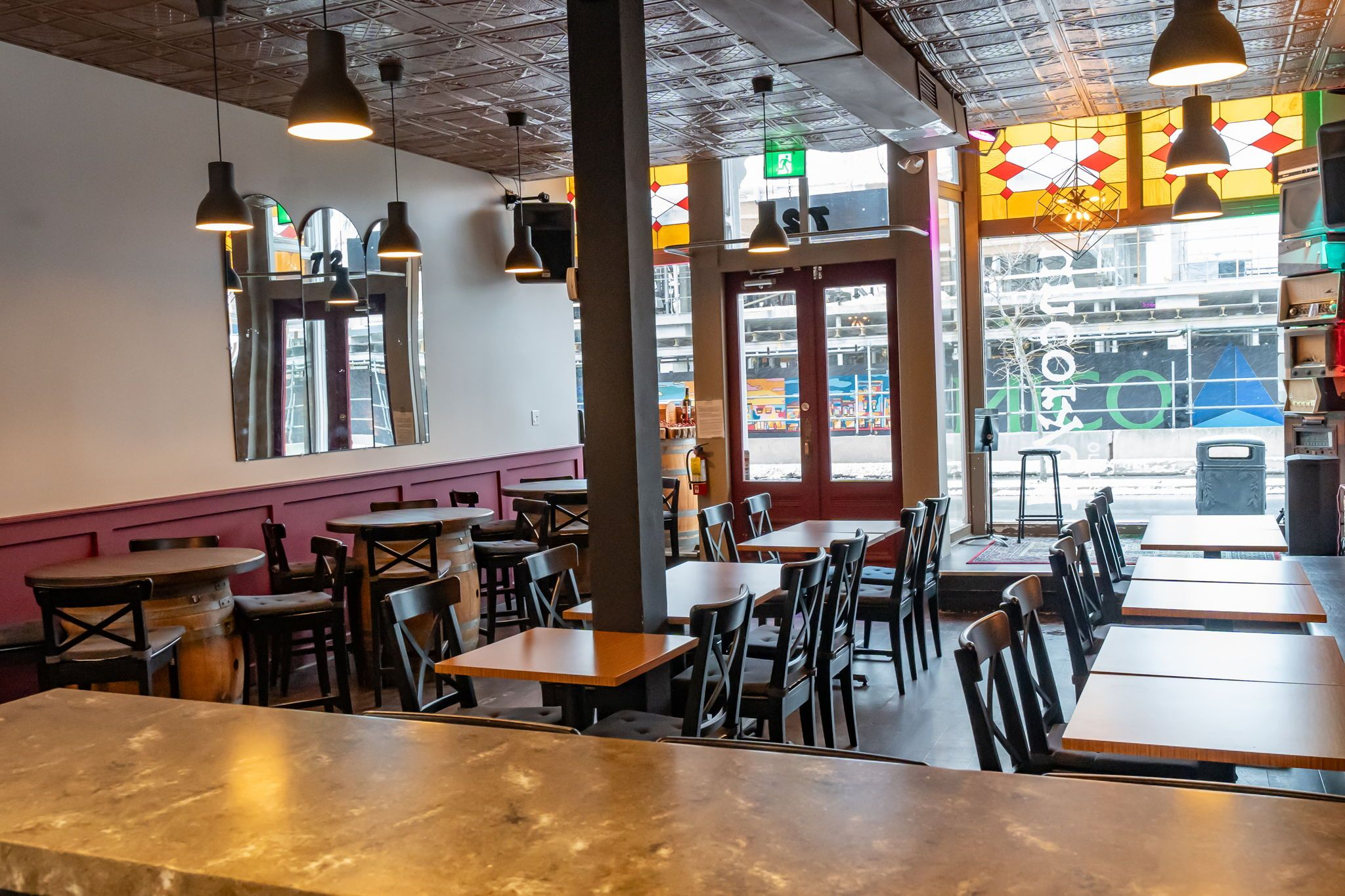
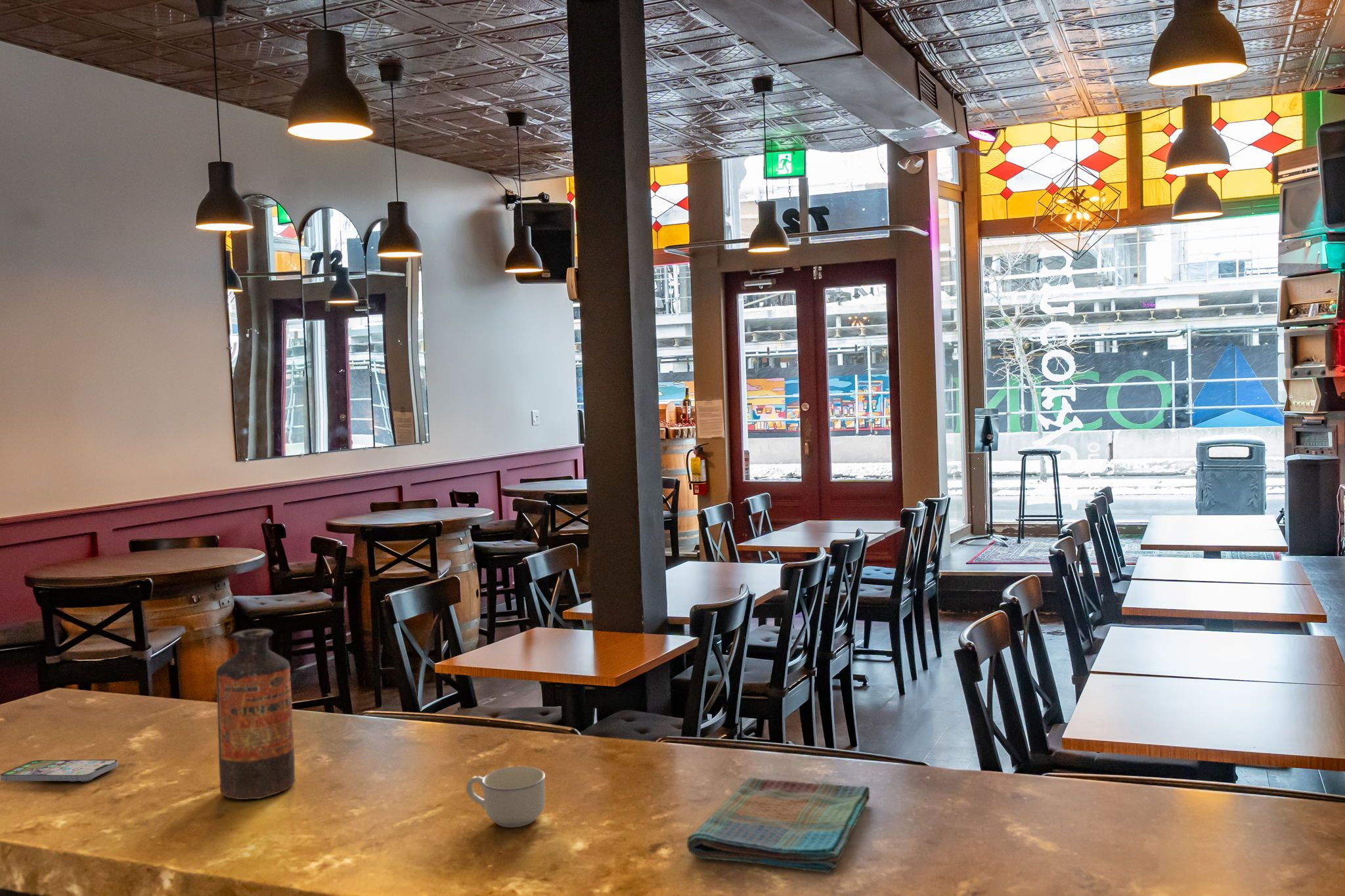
+ bottle [215,628,296,800]
+ cup [466,765,546,828]
+ dish towel [686,777,870,874]
+ smartphone [0,759,118,782]
